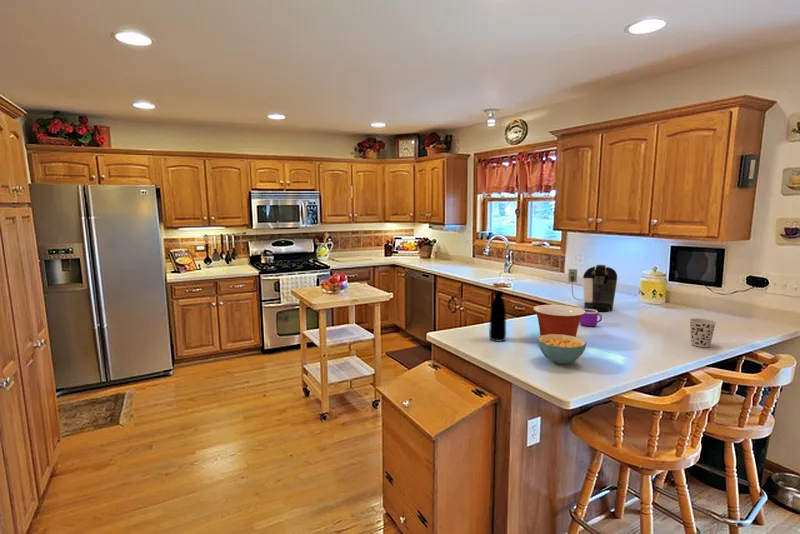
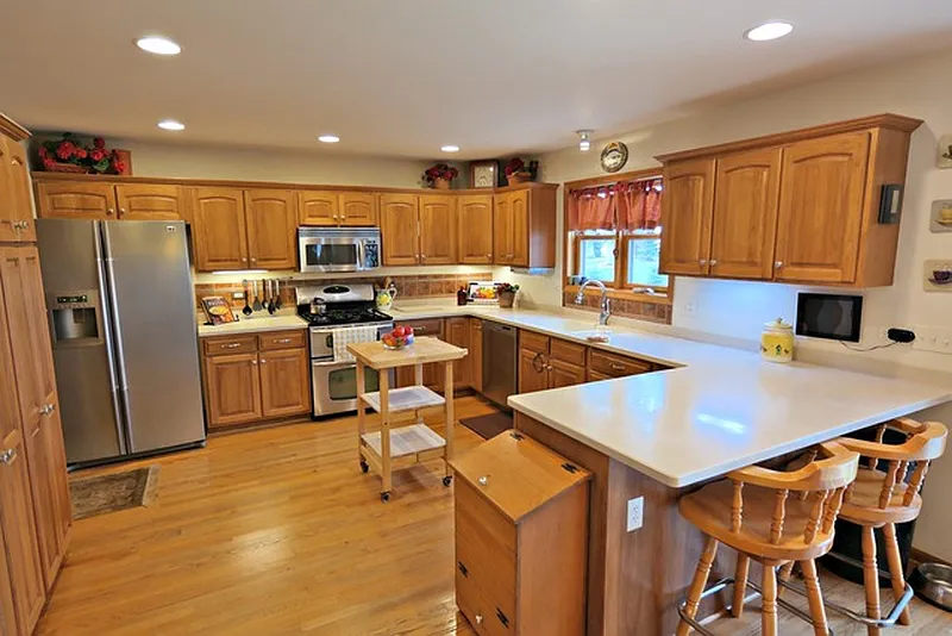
- mug [579,308,603,327]
- mixing bowl [532,304,585,337]
- coffee maker [567,264,618,312]
- bottle [488,290,507,343]
- cup [689,317,717,348]
- cereal bowl [537,334,587,365]
